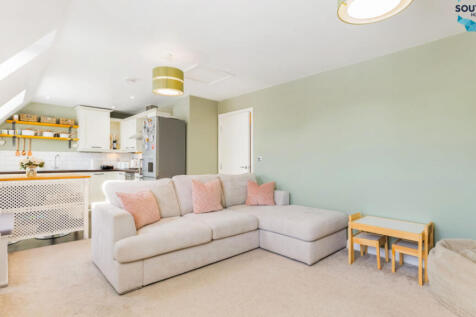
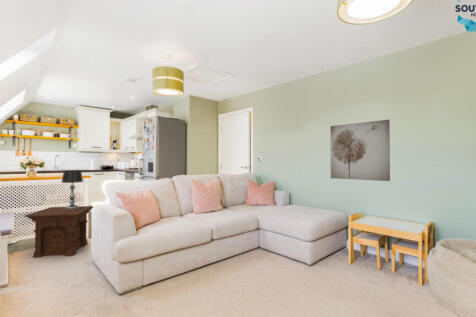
+ wall art [330,119,391,182]
+ table lamp [60,170,84,210]
+ side table [24,205,94,259]
